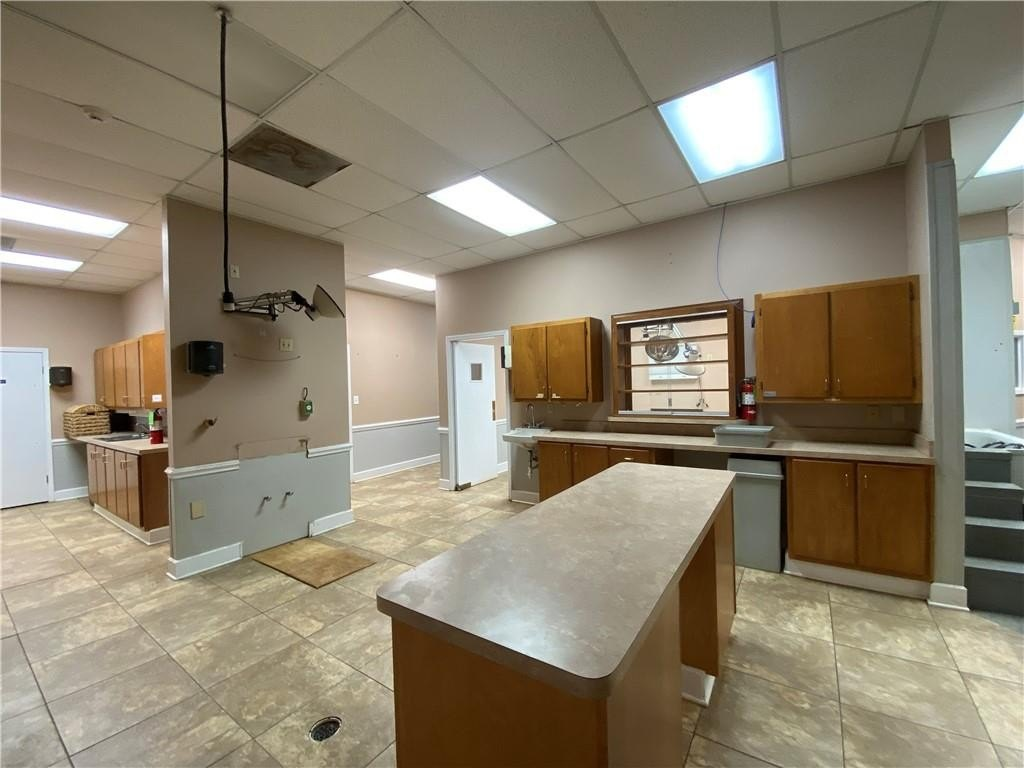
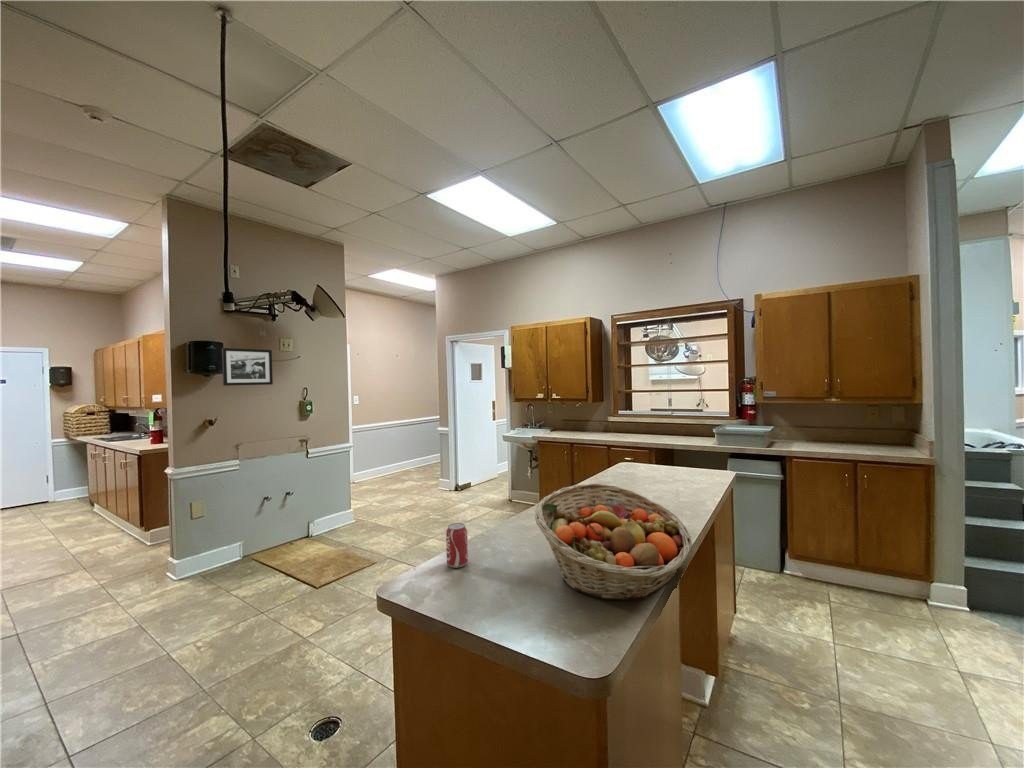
+ beverage can [445,522,469,569]
+ fruit basket [534,482,693,602]
+ picture frame [221,347,274,387]
